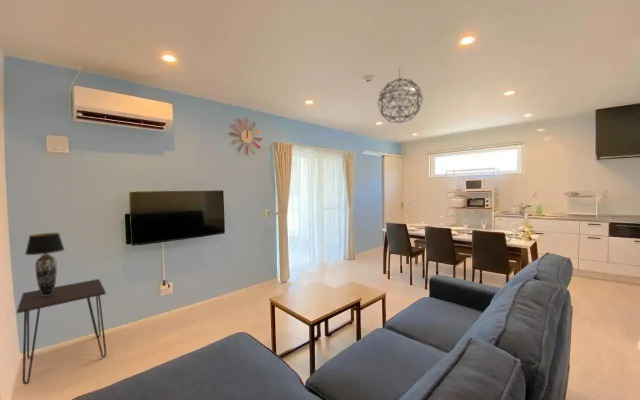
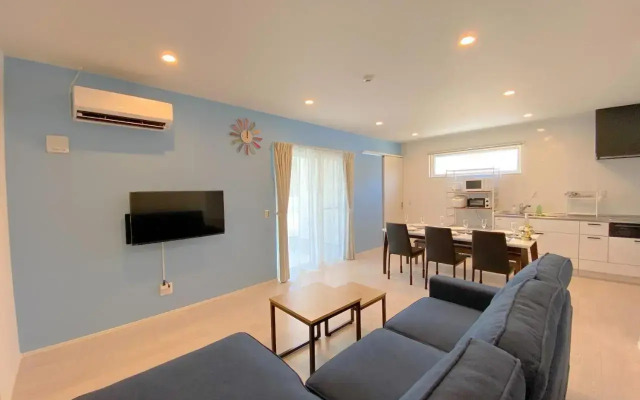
- pendant light [377,67,424,124]
- desk [16,278,107,386]
- table lamp [24,232,66,296]
